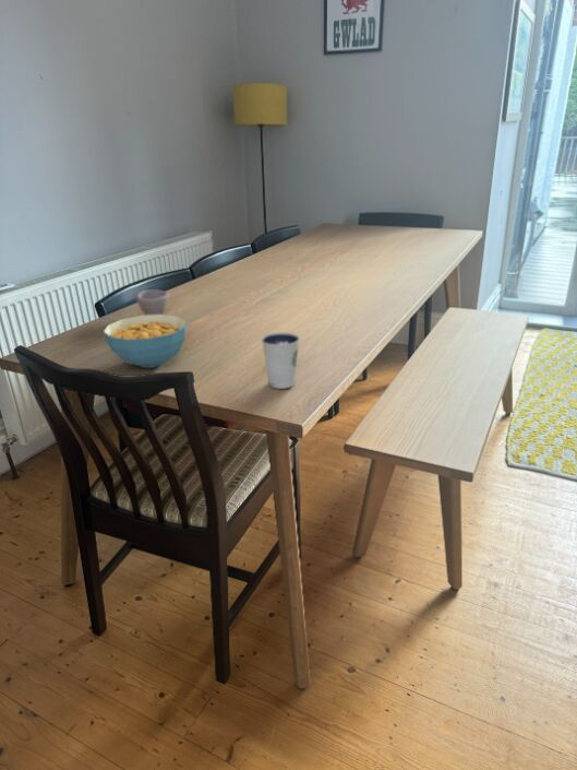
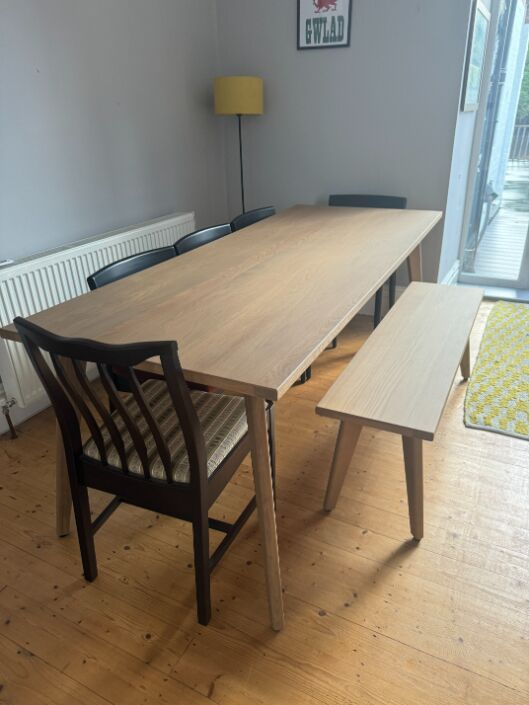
- cereal bowl [103,313,188,369]
- cup [135,288,170,316]
- dixie cup [260,331,301,390]
